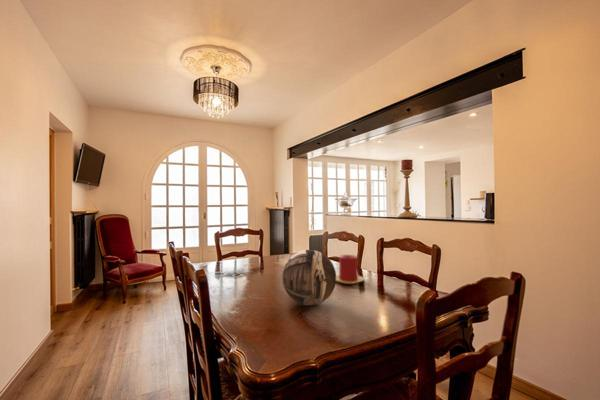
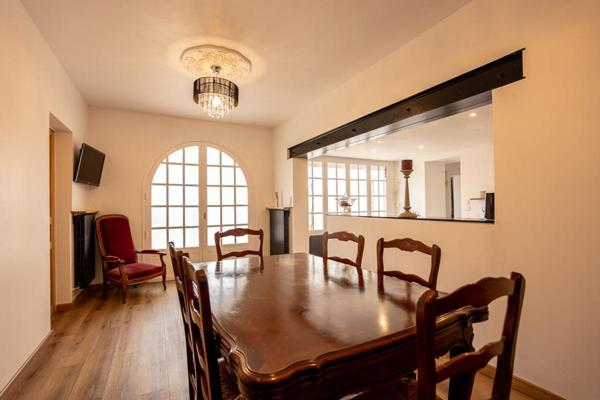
- candle [336,254,365,285]
- decorative bowl [281,249,337,307]
